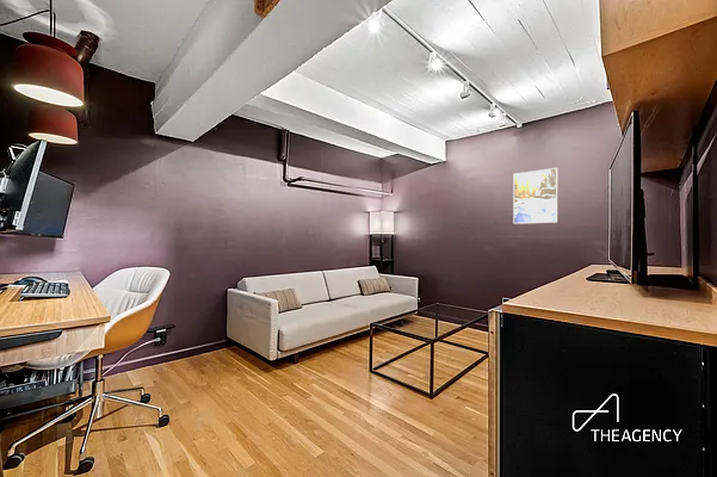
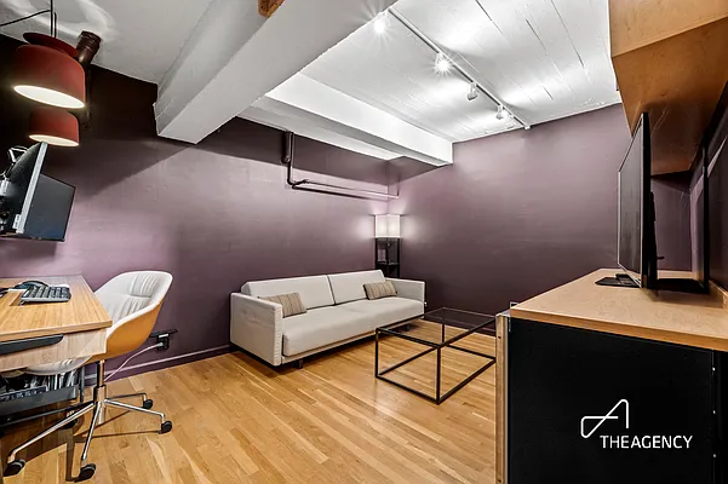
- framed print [512,167,558,225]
